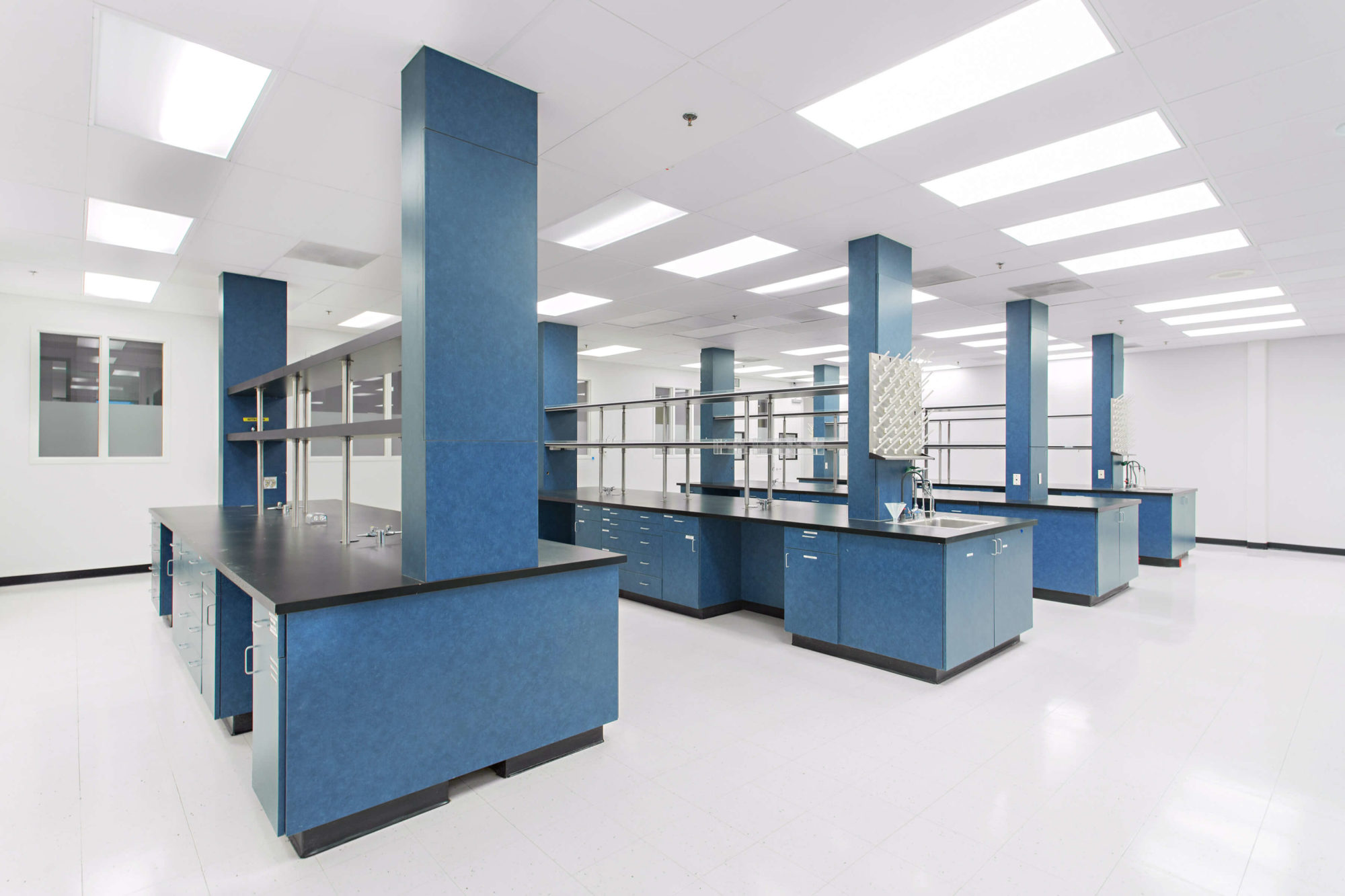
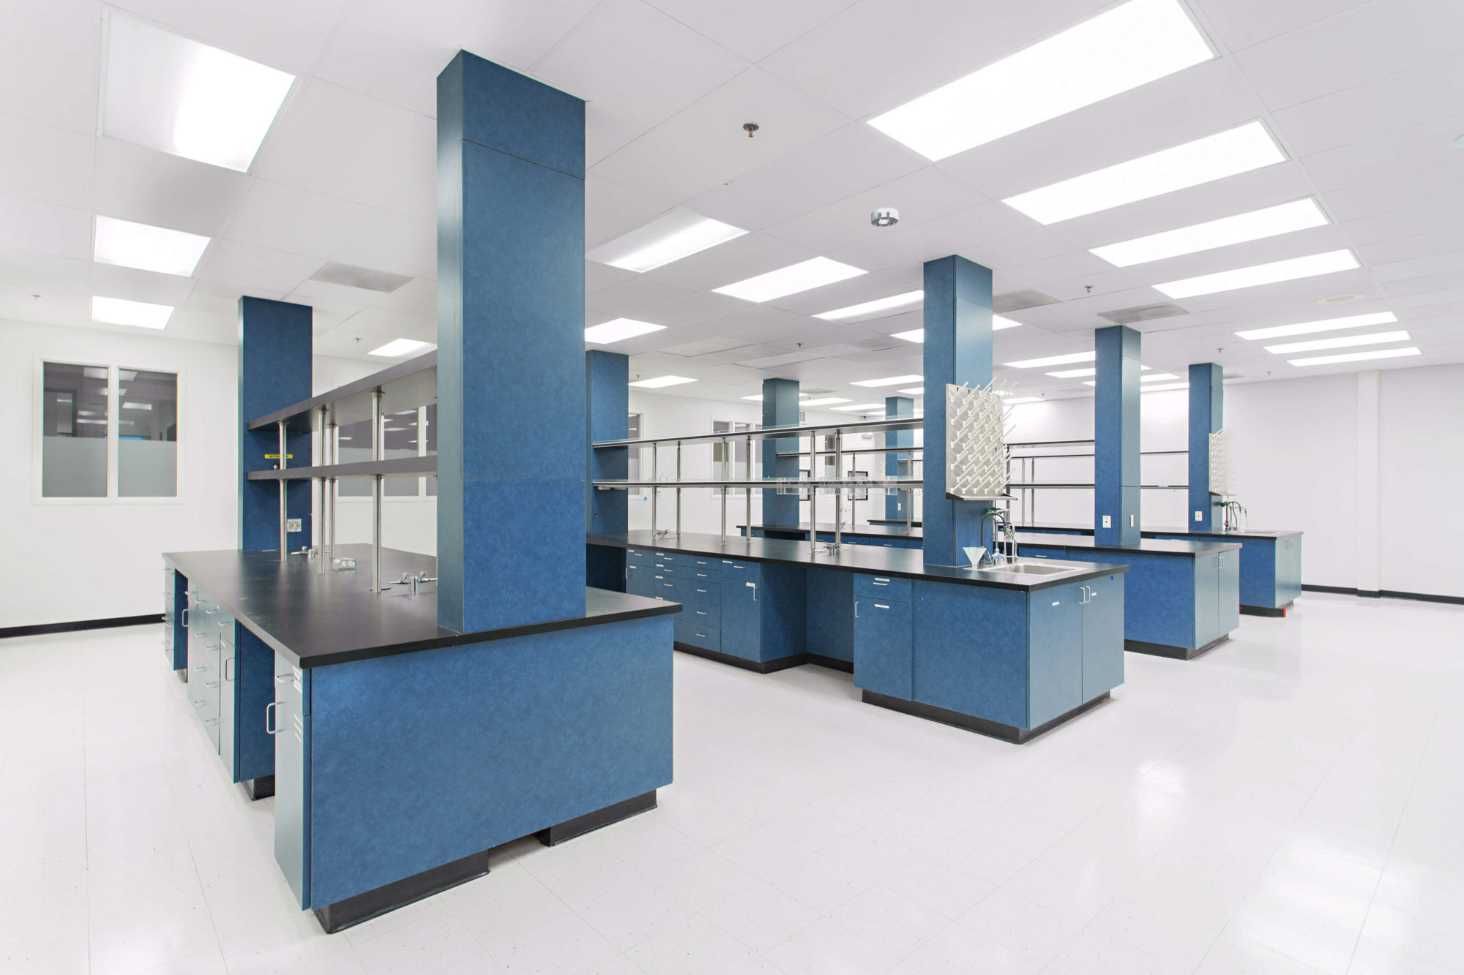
+ smoke detector [871,207,899,227]
